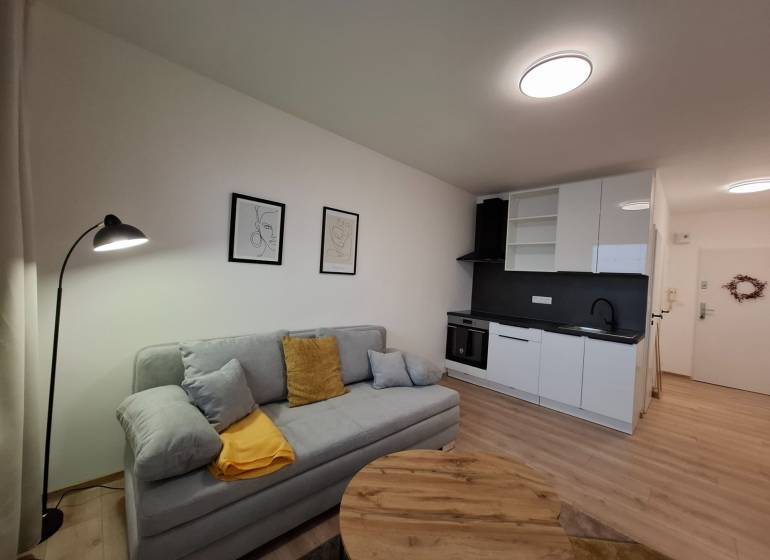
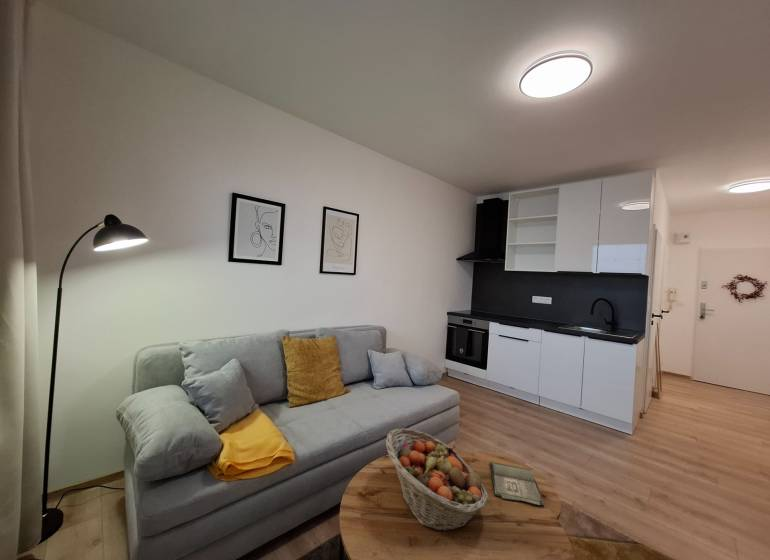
+ hardback book [489,461,545,507]
+ fruit basket [385,428,489,532]
